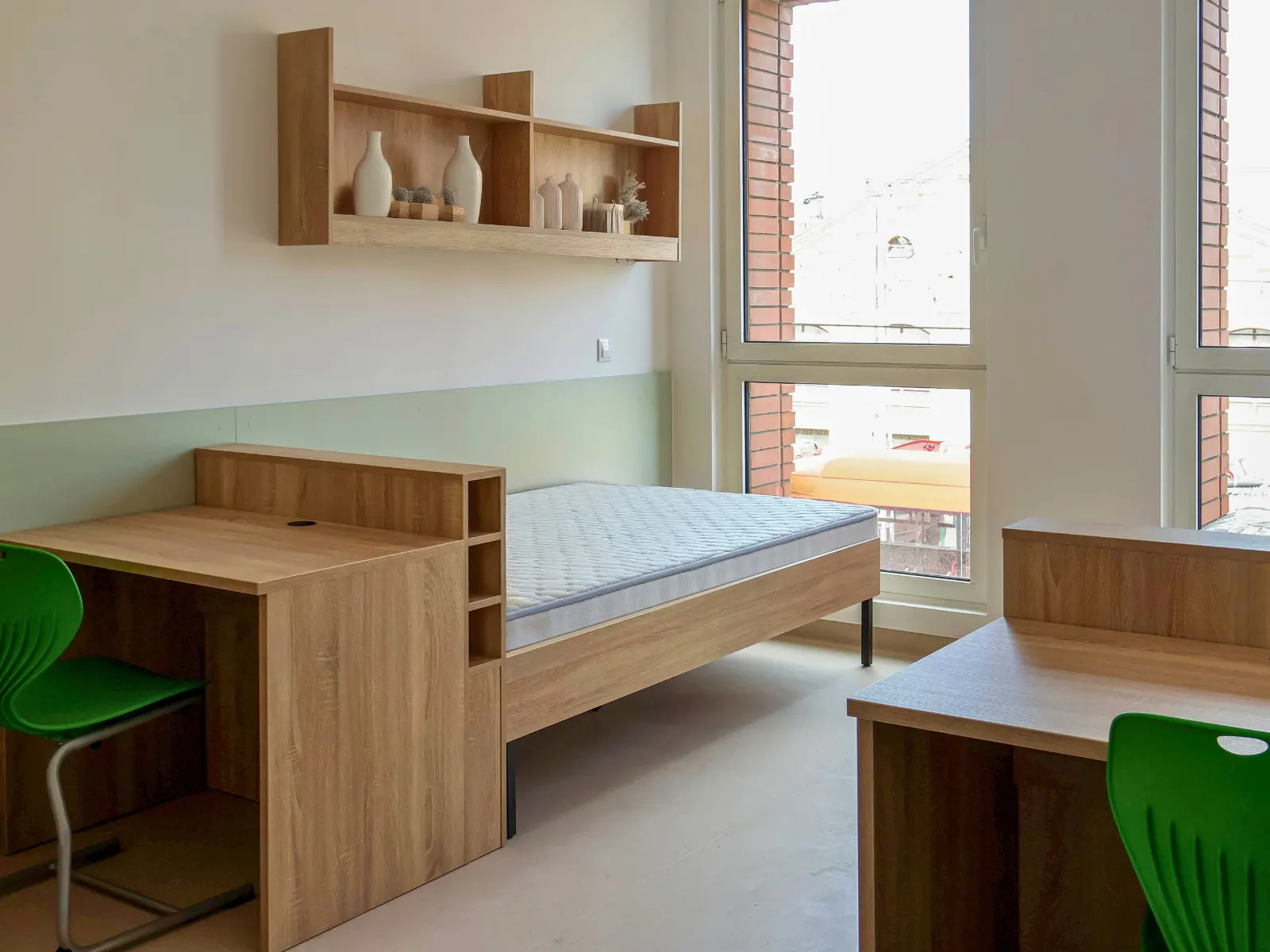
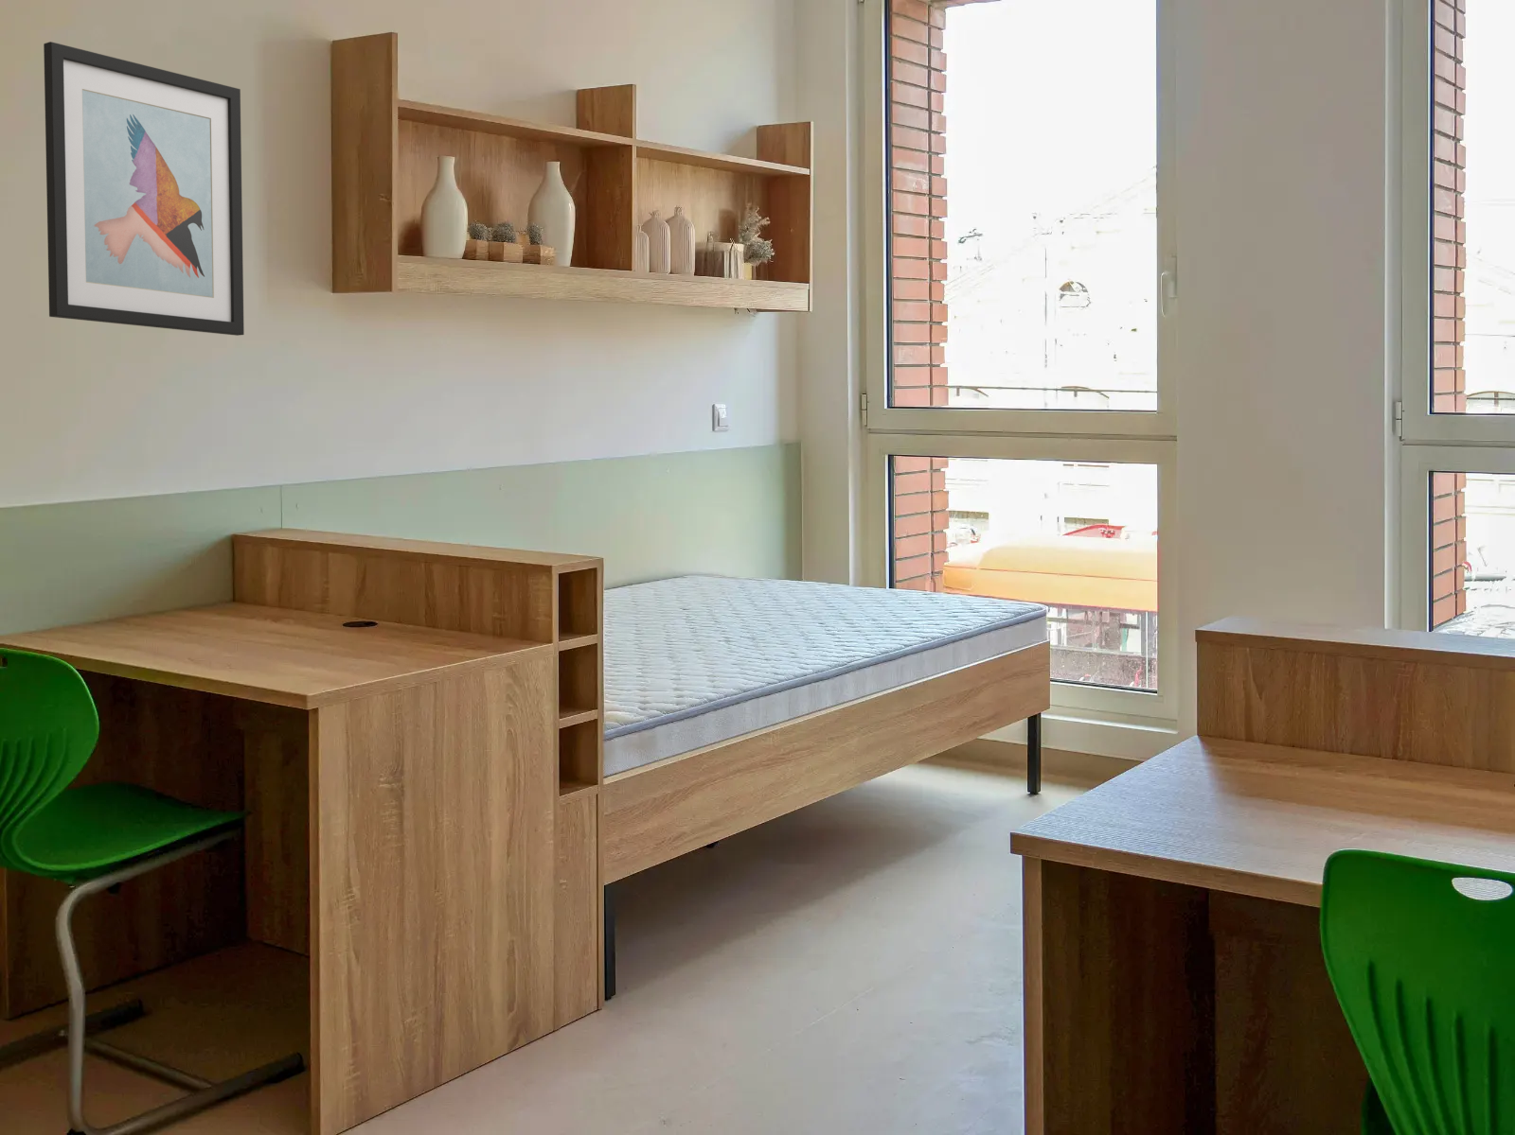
+ wall art [43,41,246,336]
